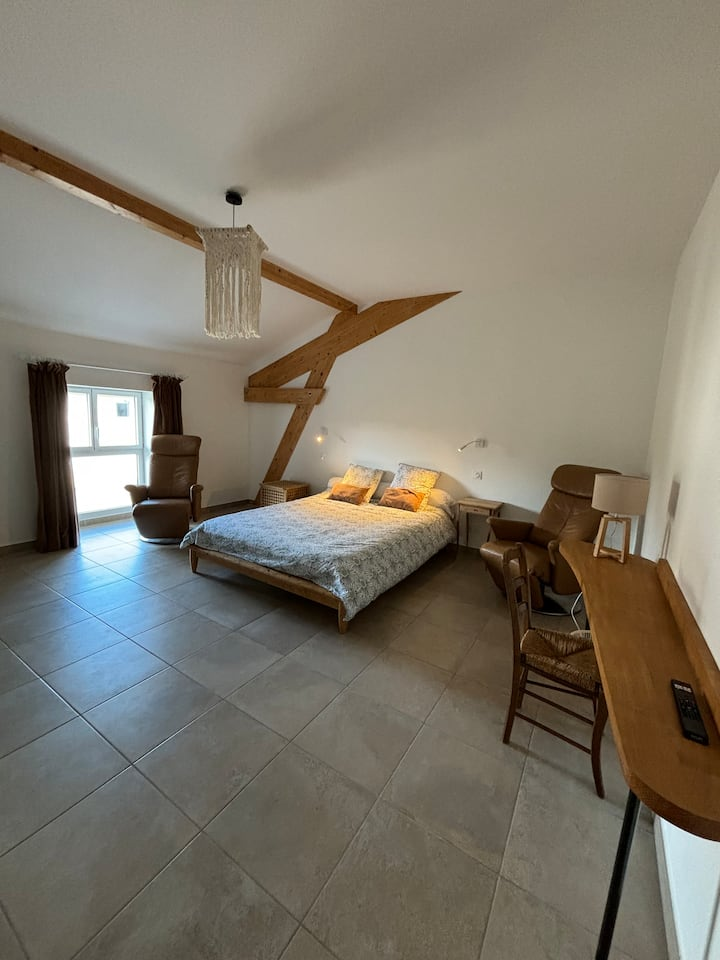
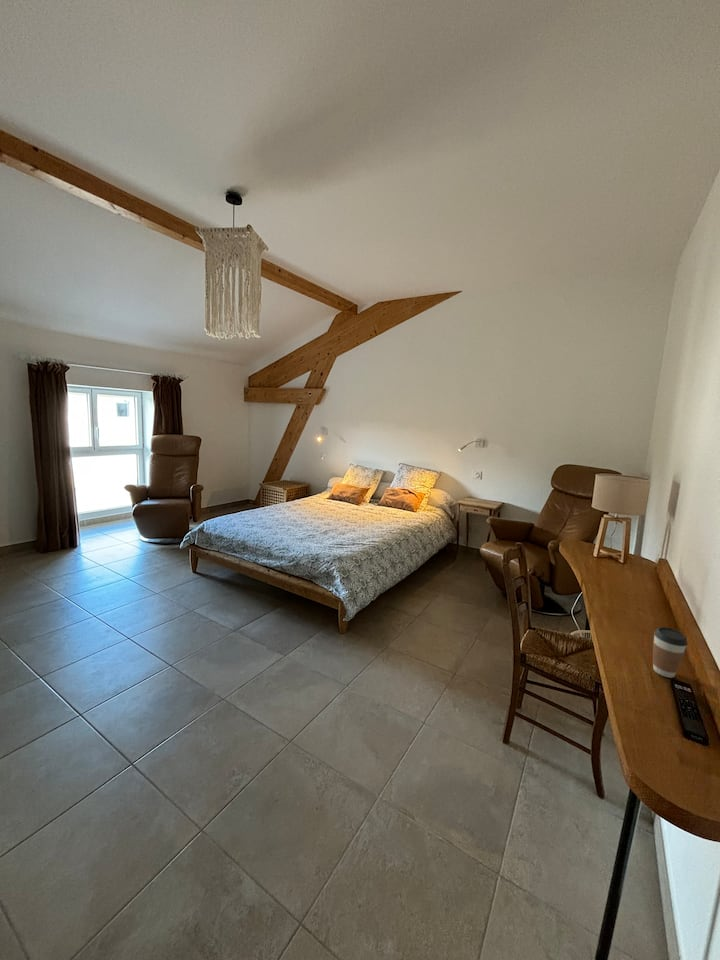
+ coffee cup [652,626,689,679]
